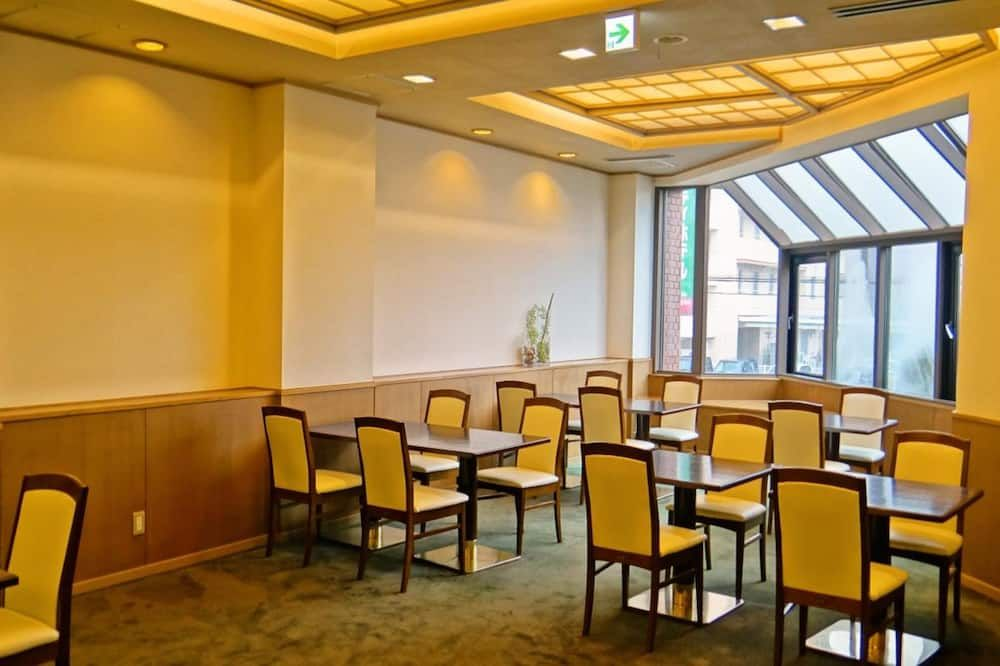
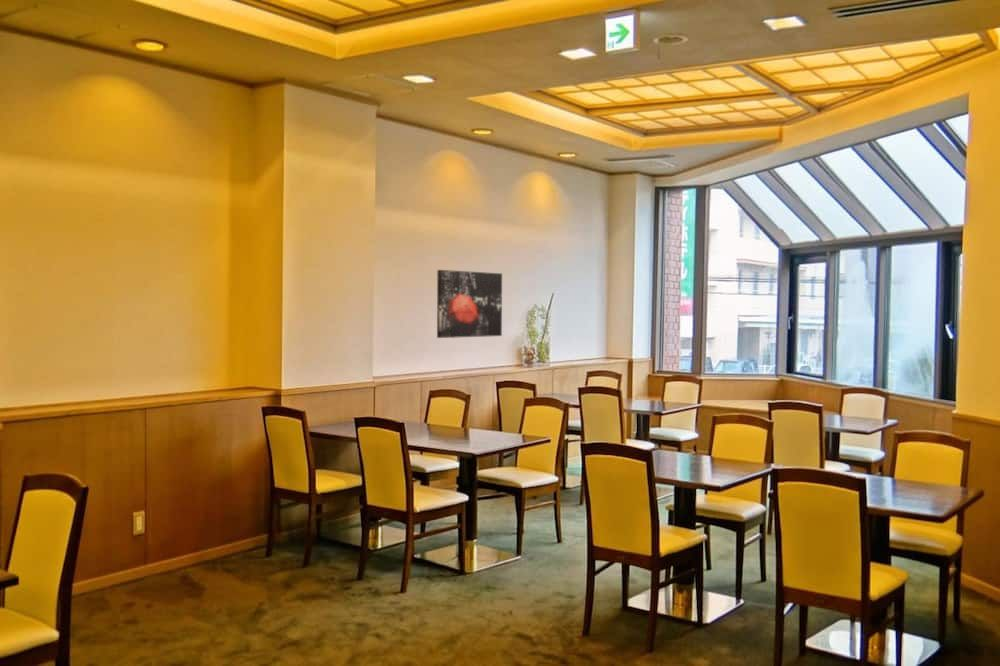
+ wall art [436,269,503,339]
